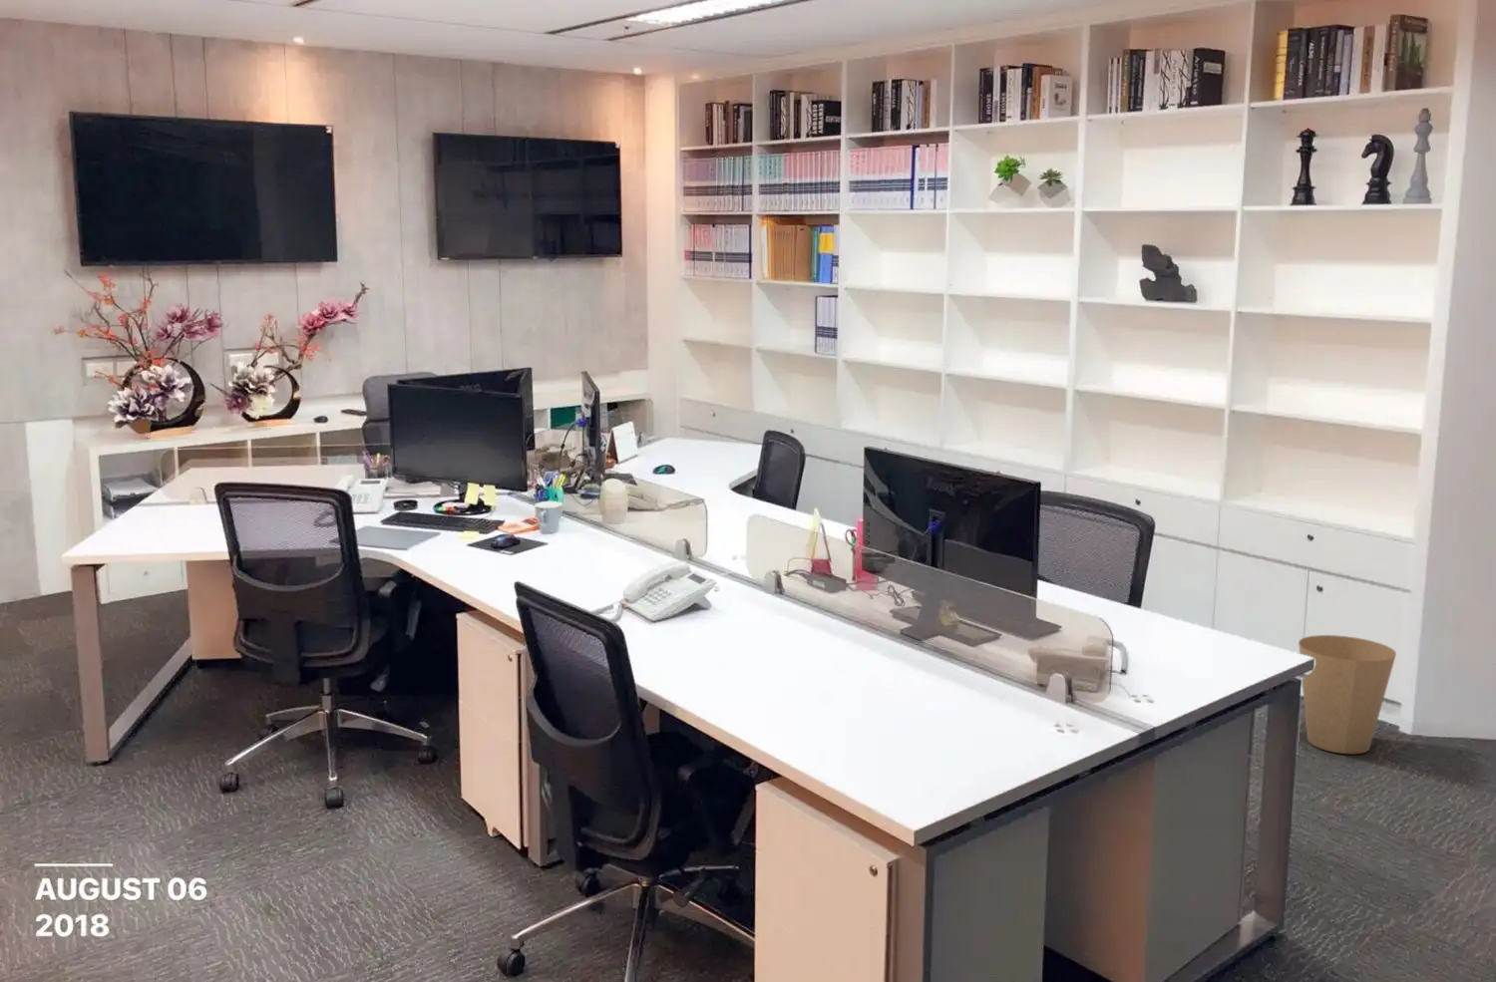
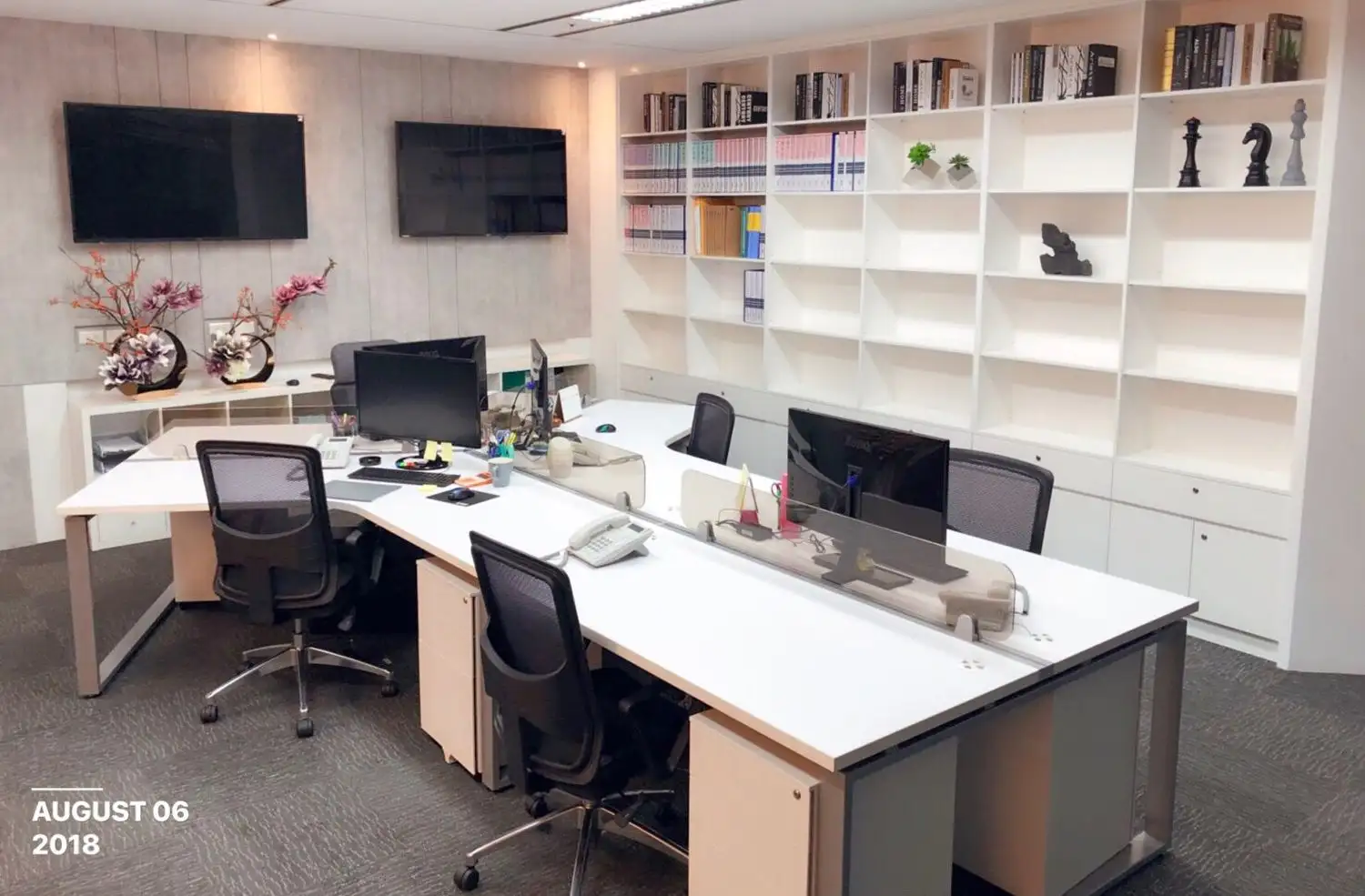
- trash can [1298,635,1397,755]
